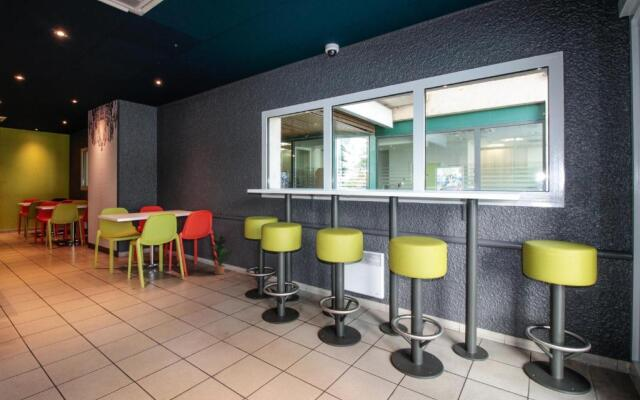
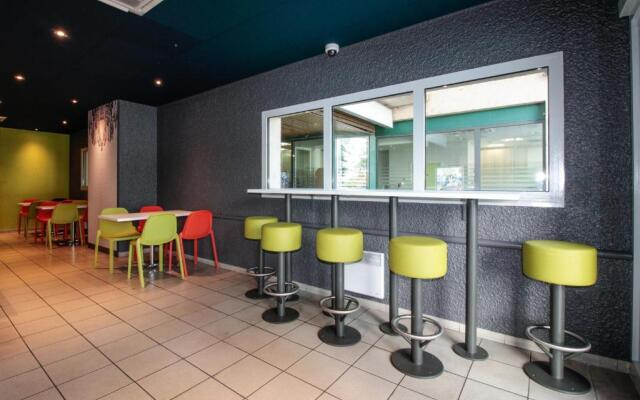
- potted plant [206,231,233,275]
